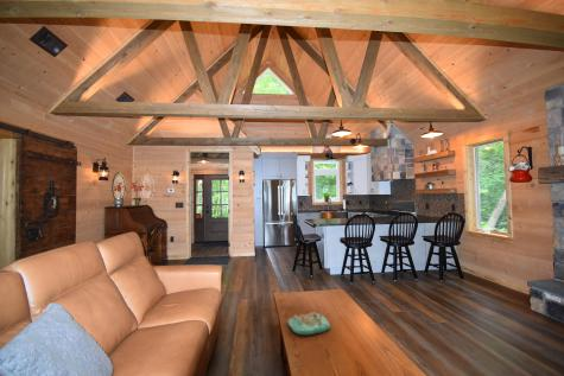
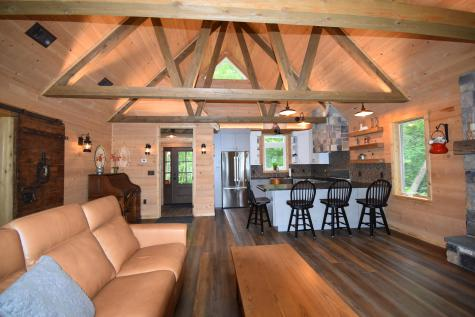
- decorative tray [286,311,331,336]
